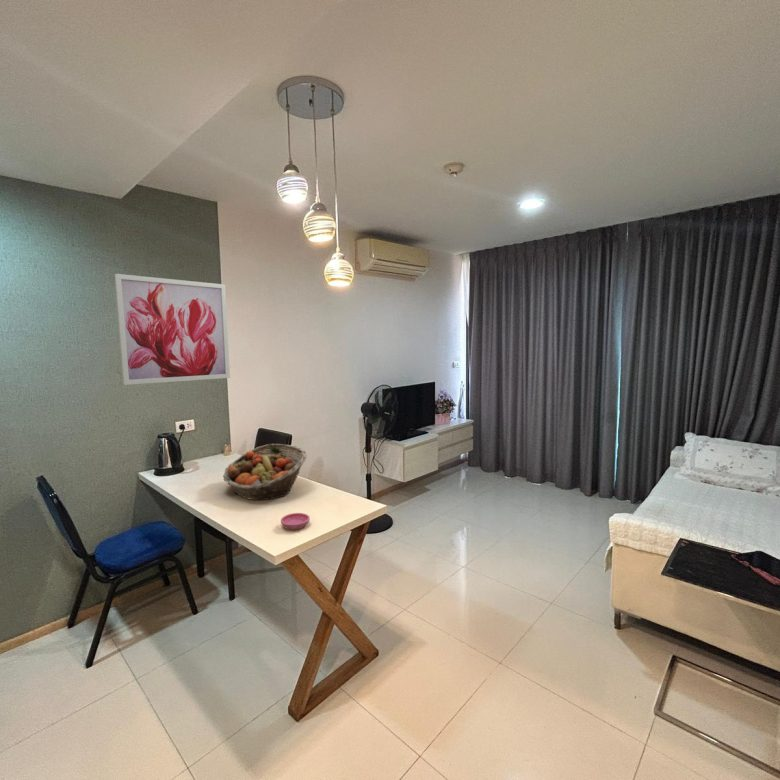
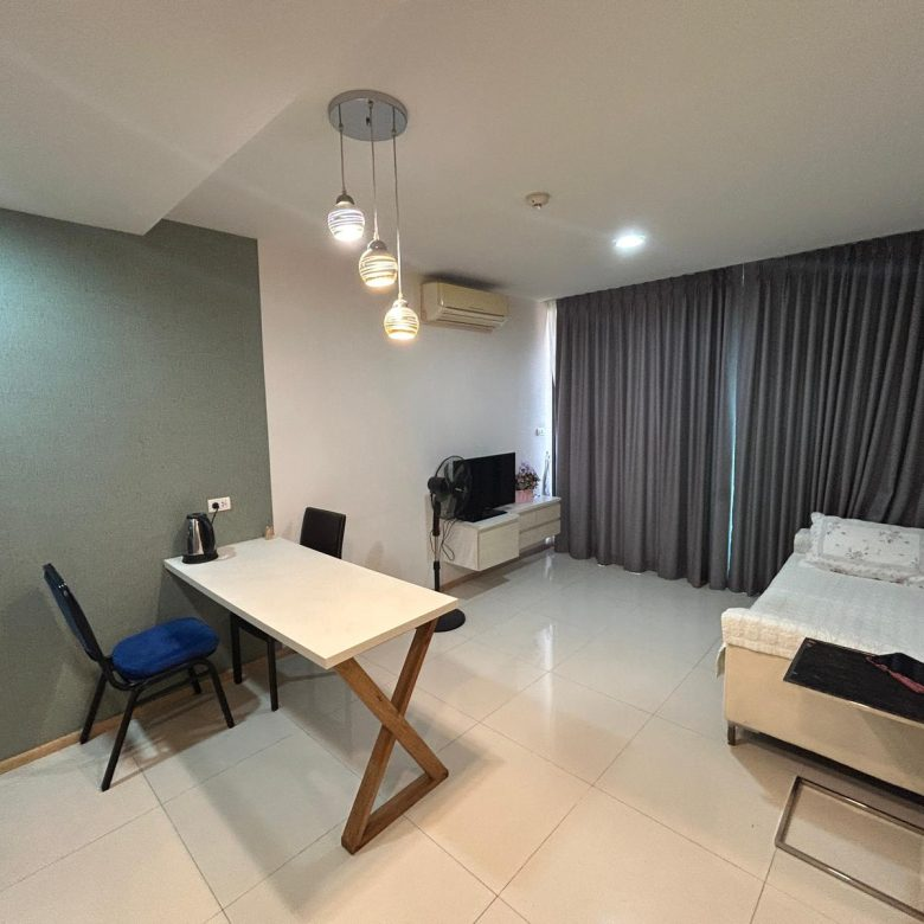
- fruit basket [222,443,308,501]
- wall art [114,273,231,386]
- saucer [280,512,311,531]
